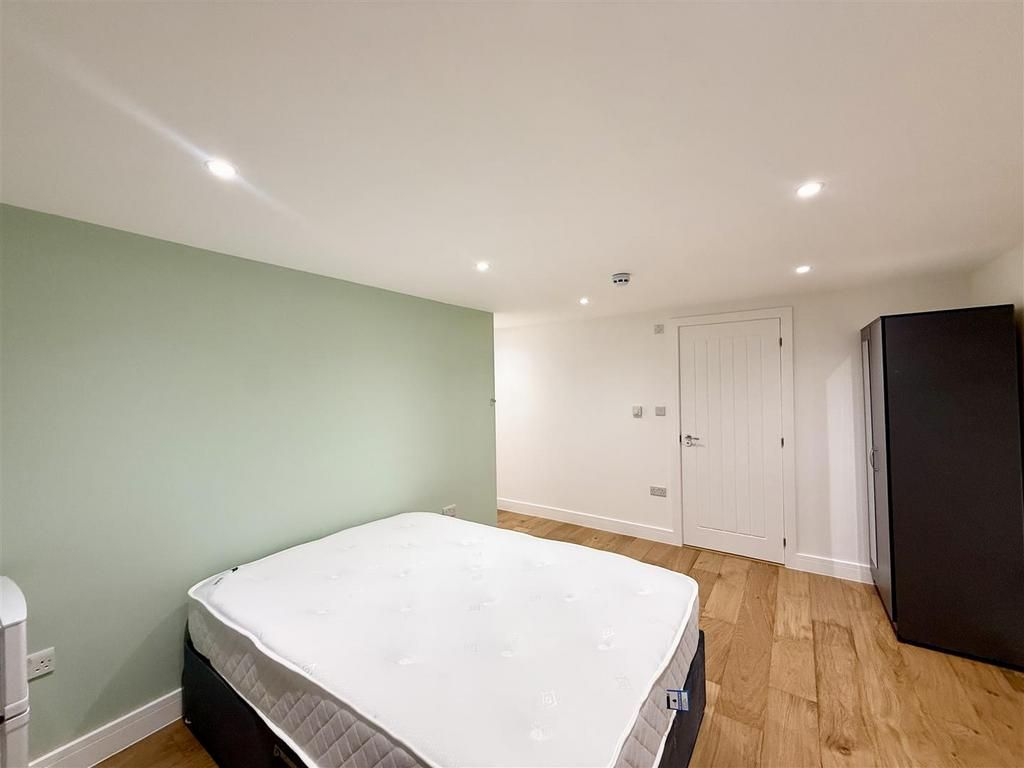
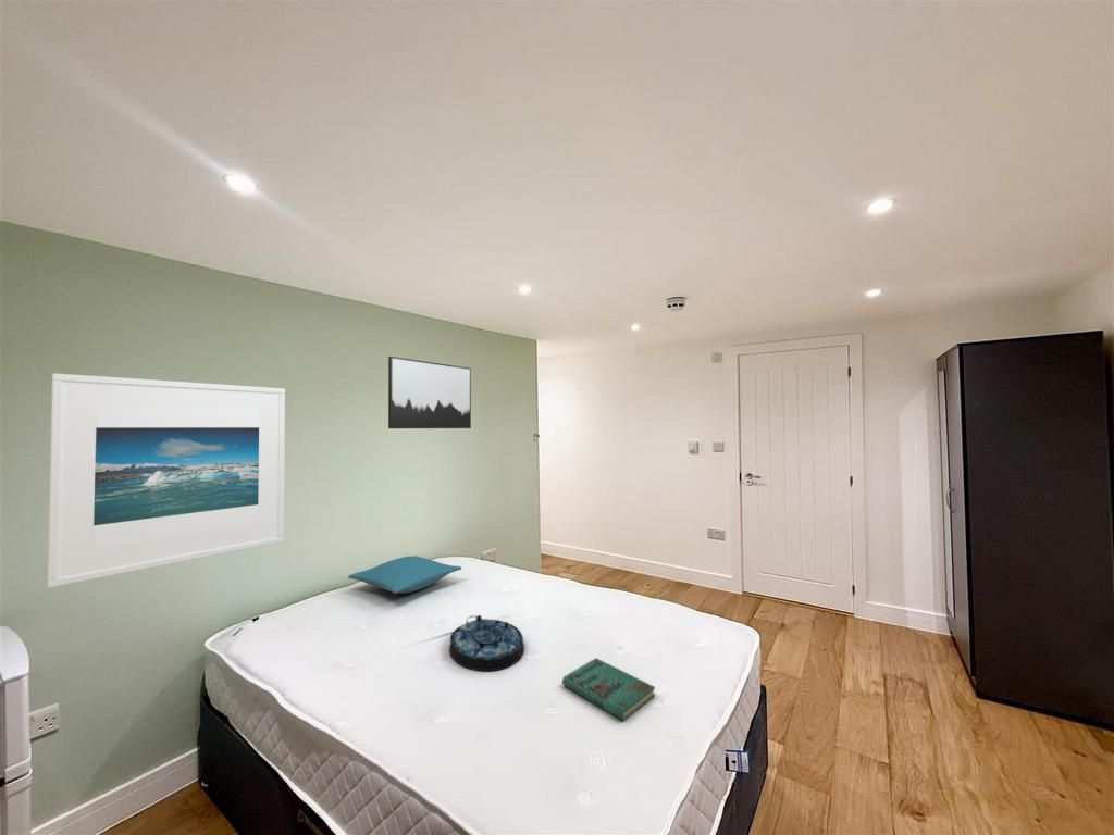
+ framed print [46,373,286,589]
+ serving tray [448,614,525,672]
+ book [561,657,656,722]
+ wall art [387,356,472,429]
+ pillow [347,554,462,595]
